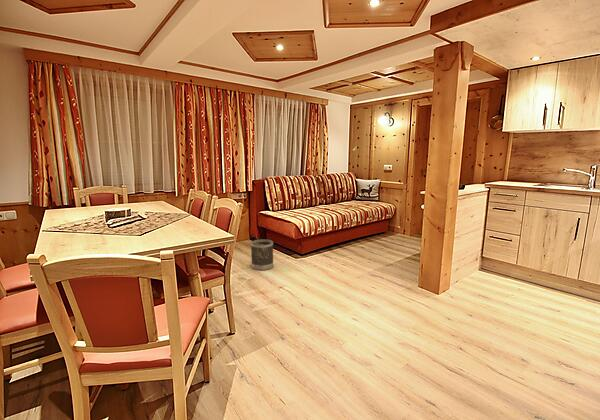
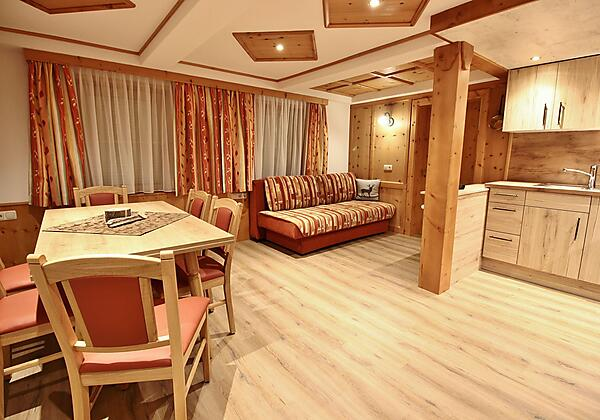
- wastebasket [250,238,275,271]
